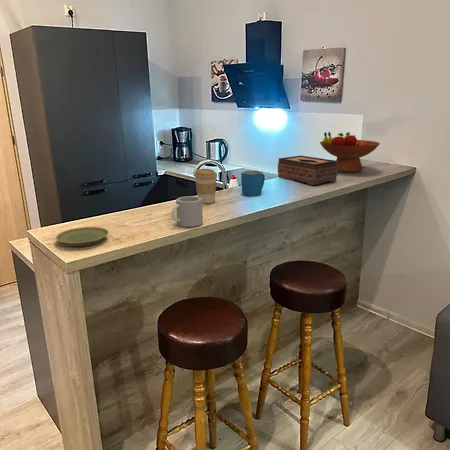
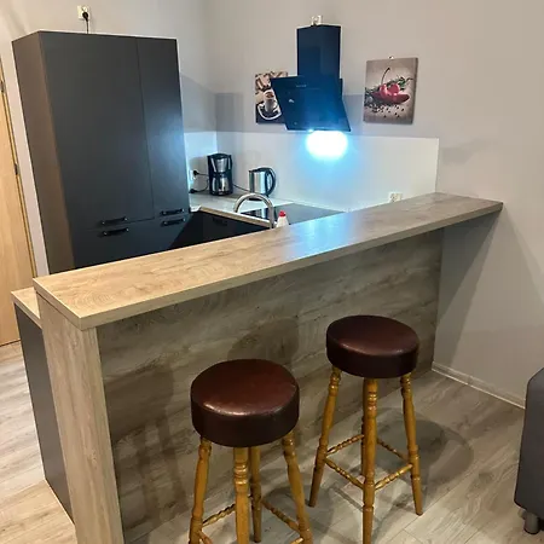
- coffee cup [193,168,218,204]
- mug [240,170,266,197]
- fruit bowl [319,131,381,173]
- plate [55,226,110,247]
- tissue box [277,155,338,186]
- mug [170,195,204,228]
